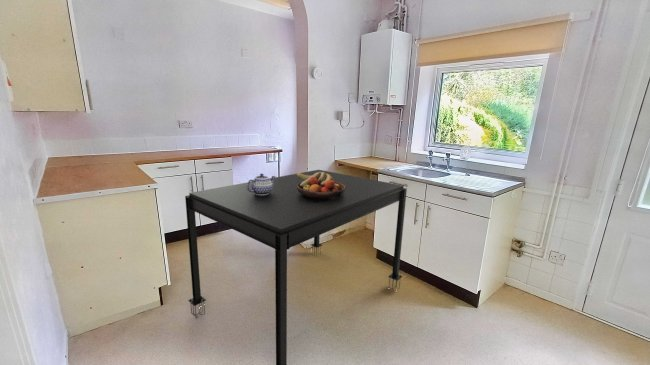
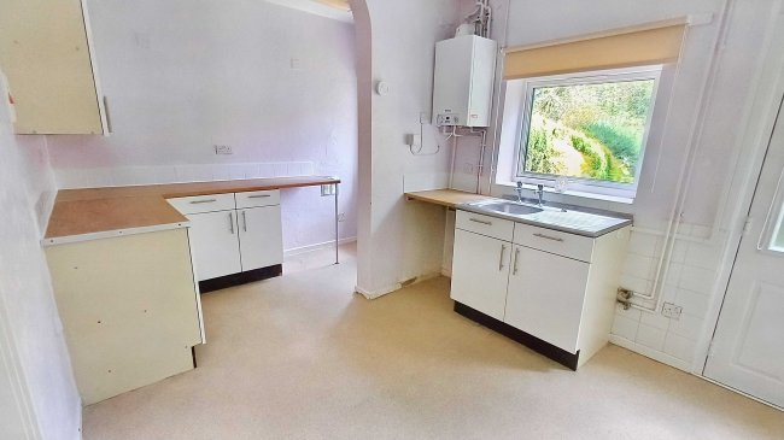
- fruit bowl [296,172,346,199]
- teapot [247,173,277,195]
- dining table [184,169,408,365]
